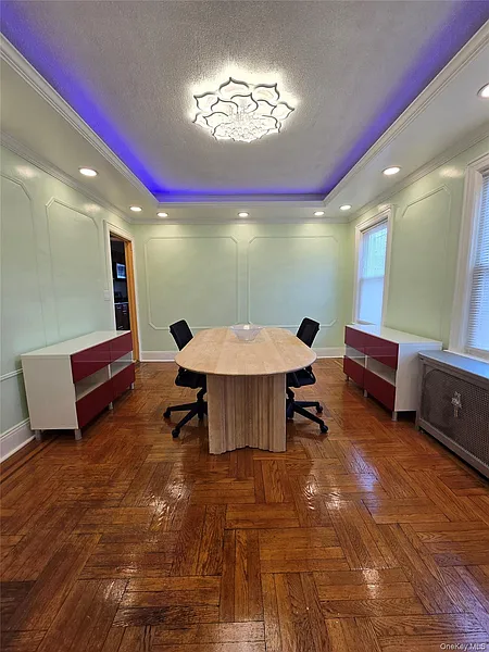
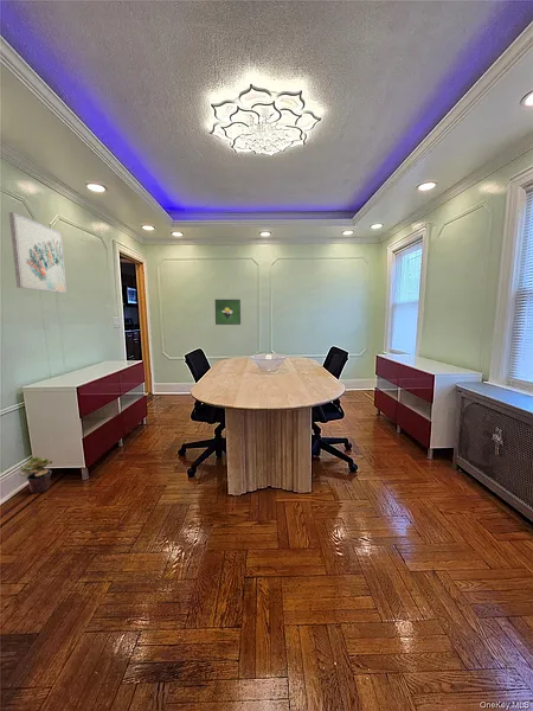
+ potted plant [18,456,53,494]
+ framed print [214,299,242,326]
+ wall art [8,211,68,294]
